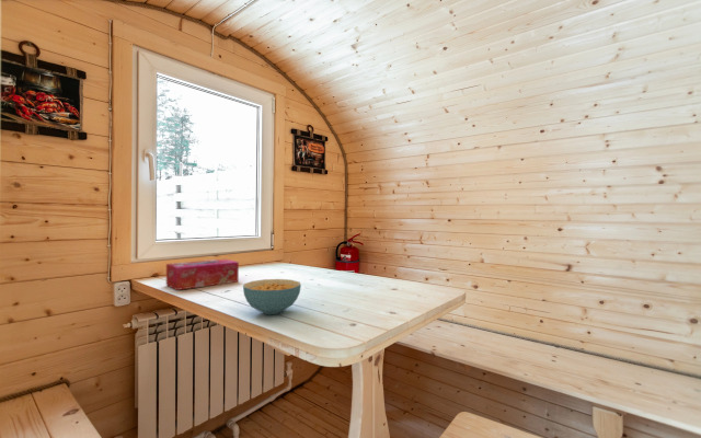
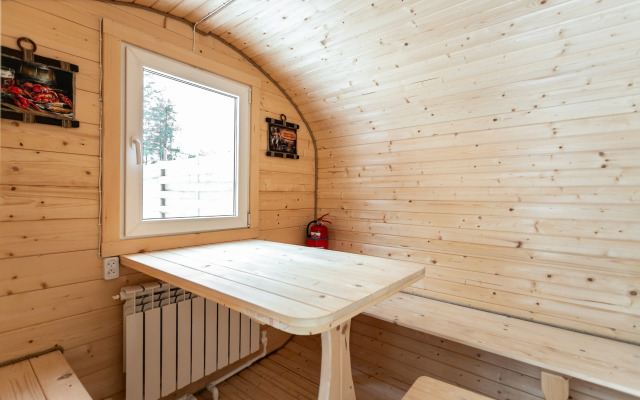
- cereal bowl [242,278,302,315]
- tissue box [165,258,240,291]
